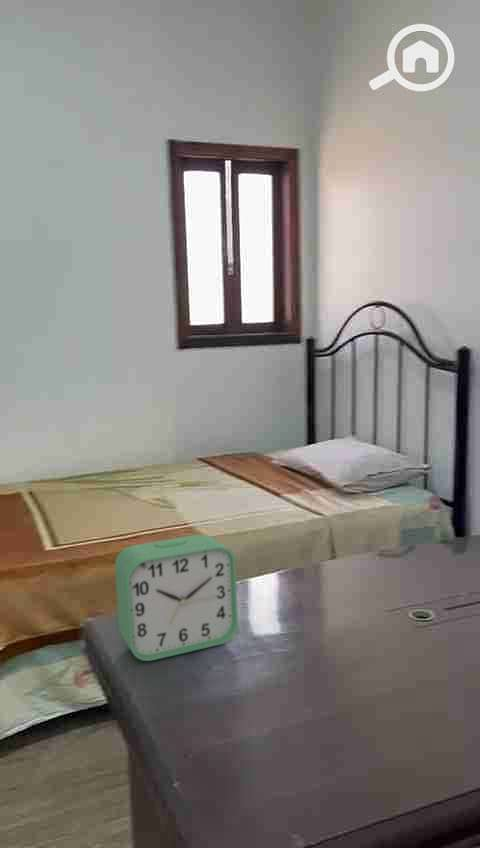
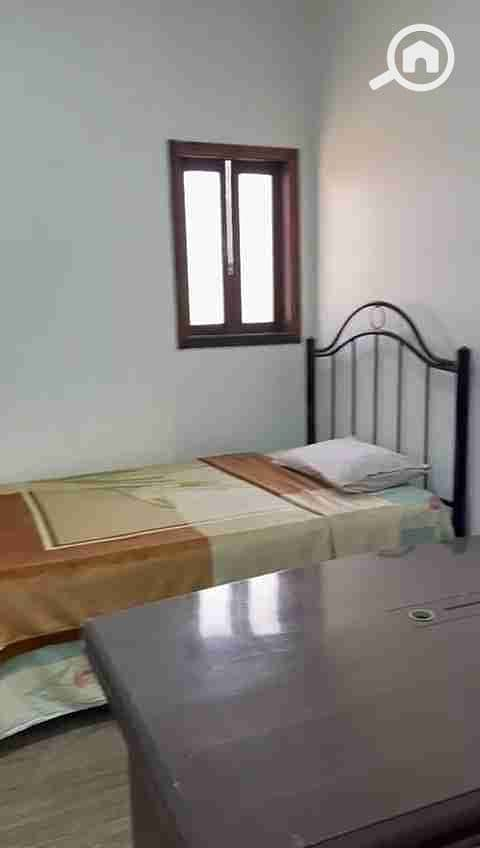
- alarm clock [114,533,239,662]
